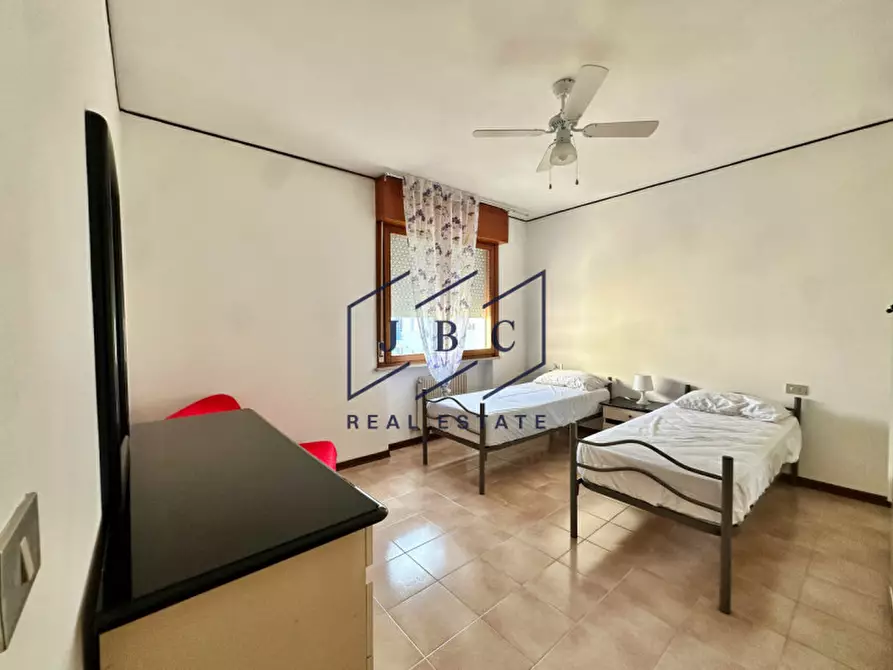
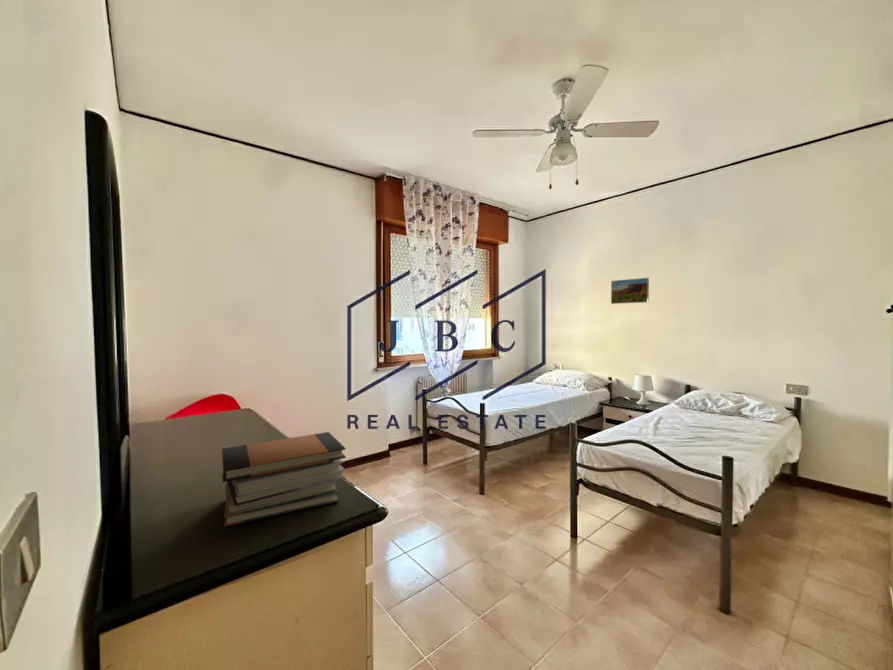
+ book stack [221,431,347,528]
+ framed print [610,277,650,305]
